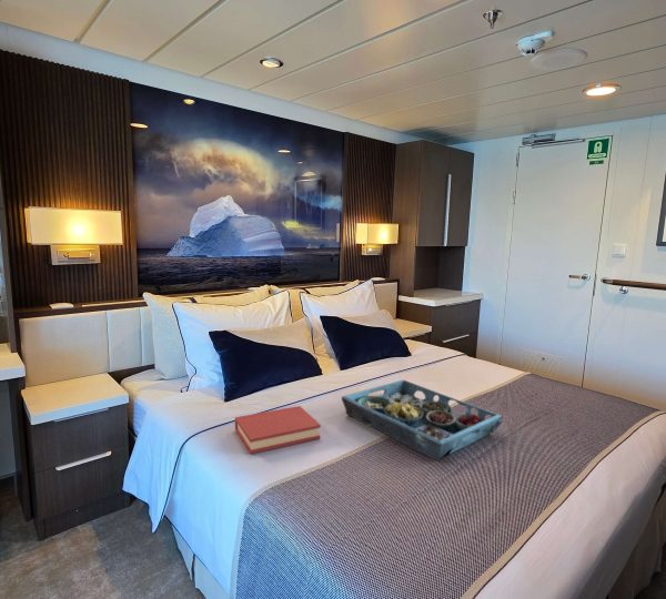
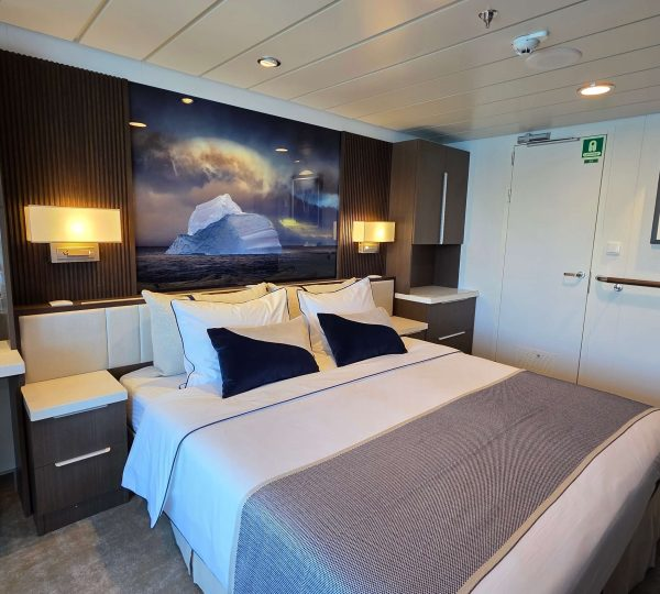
- serving tray [341,379,504,463]
- hardback book [234,405,322,455]
